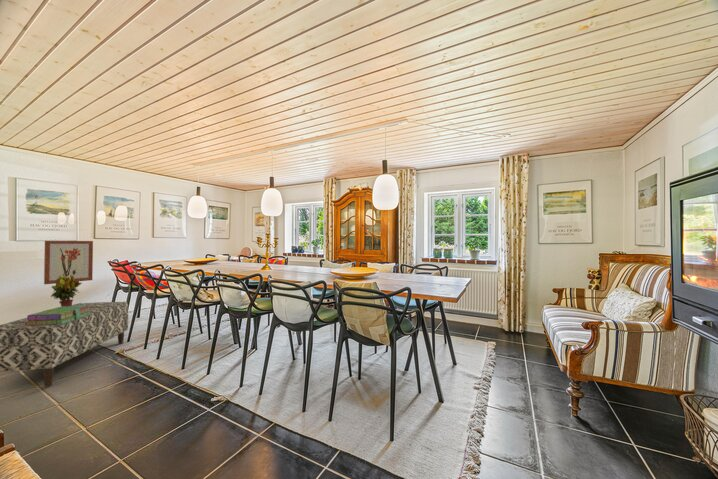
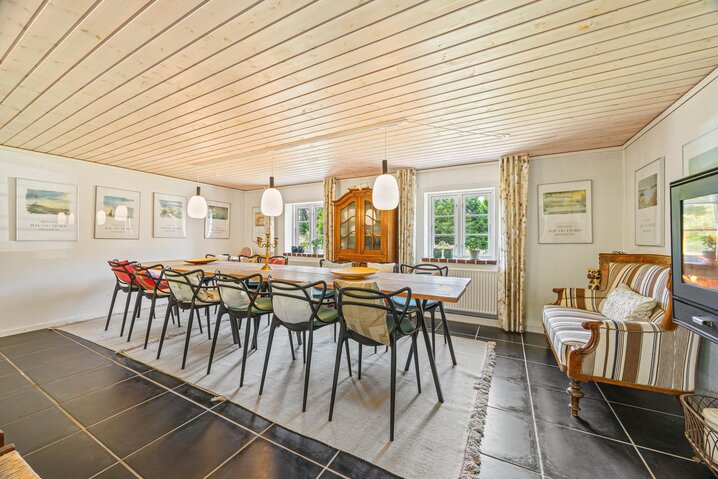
- wall art [43,240,94,285]
- potted plant [50,275,83,307]
- stack of books [25,306,91,326]
- bench [0,301,129,388]
